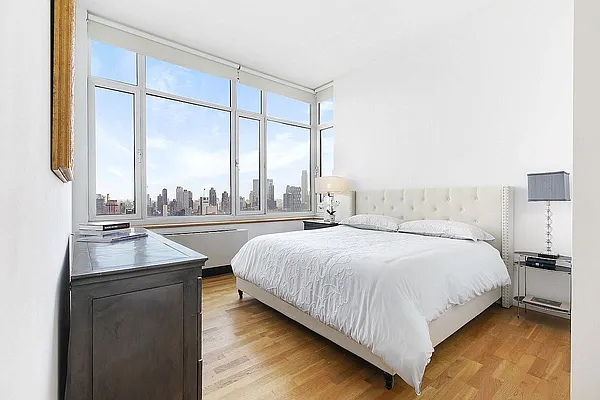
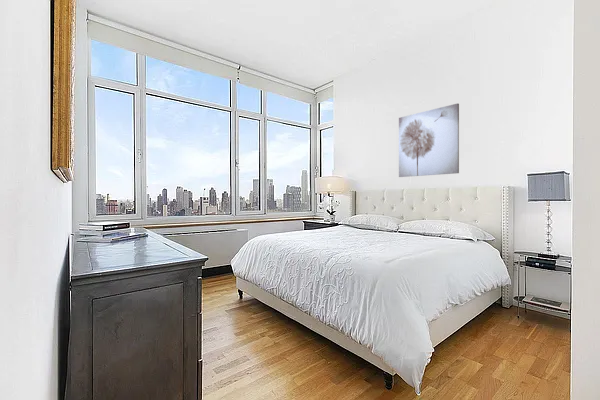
+ wall art [398,103,460,178]
